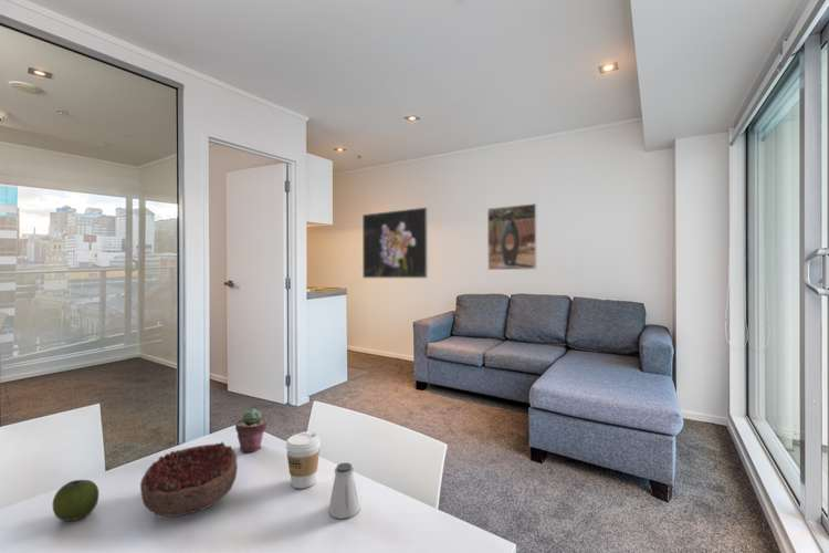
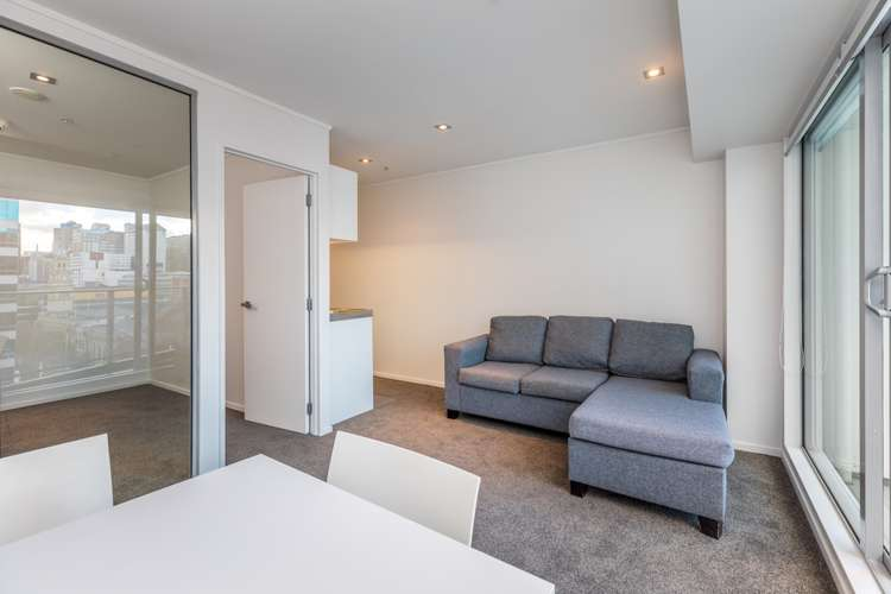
- coffee cup [284,431,322,490]
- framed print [361,206,429,279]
- potted succulent [234,407,269,453]
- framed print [486,202,537,271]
- saltshaker [327,461,360,520]
- decorative bowl [139,441,239,518]
- apple [52,479,99,522]
